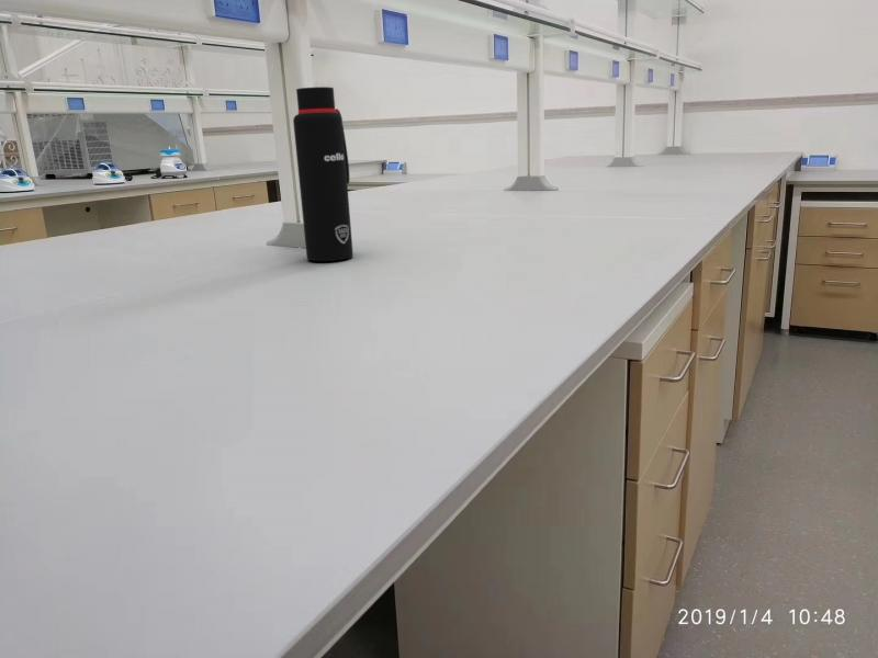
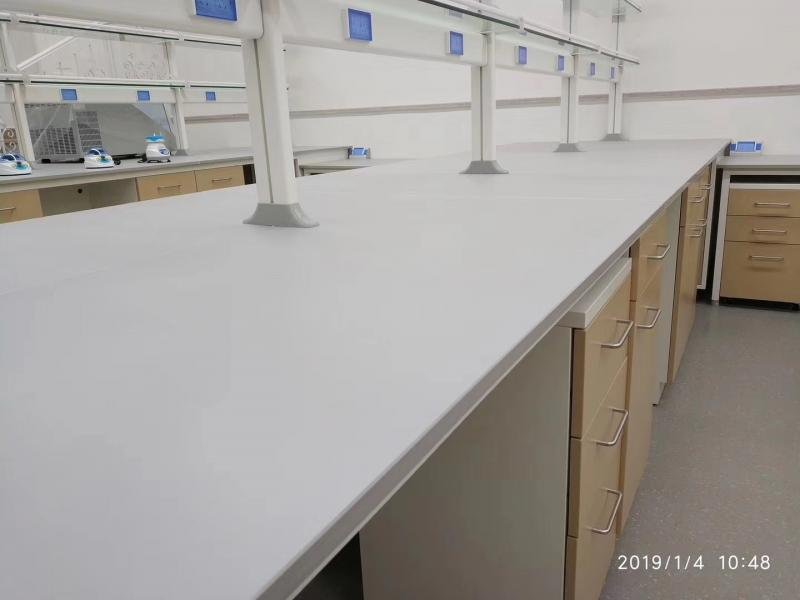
- water bottle [292,86,354,262]
